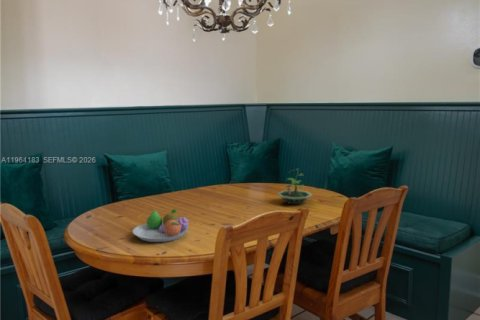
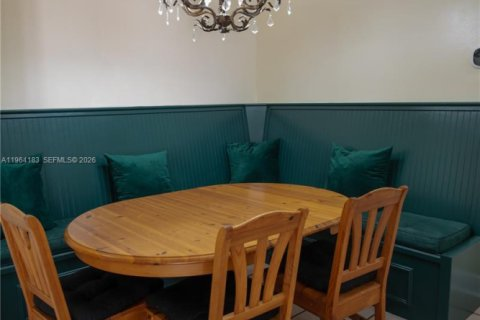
- fruit bowl [132,208,190,243]
- terrarium [276,168,313,205]
